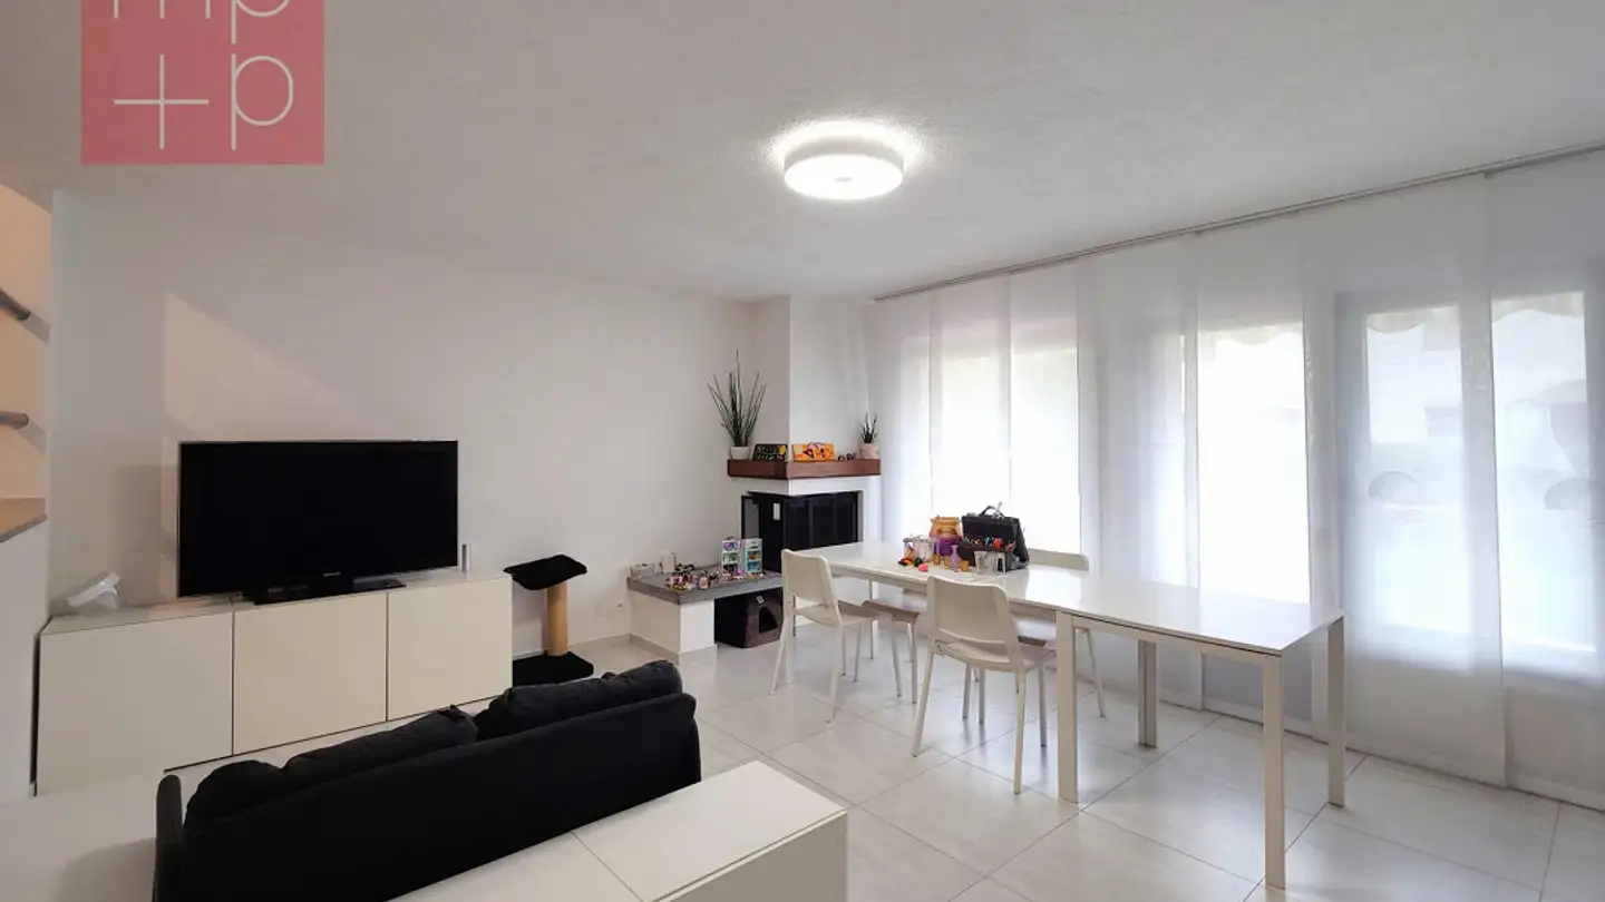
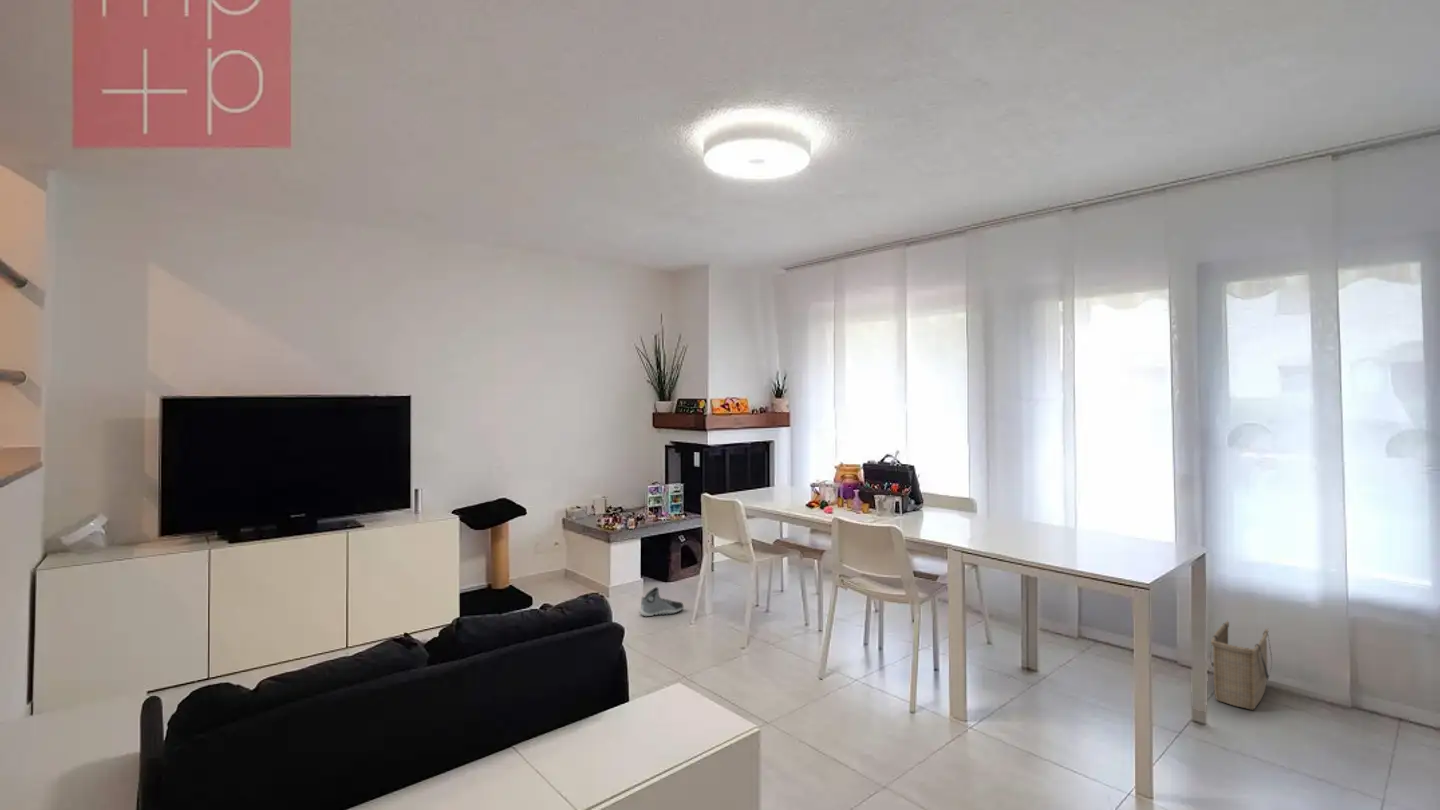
+ basket [1209,620,1273,711]
+ sneaker [639,586,684,618]
